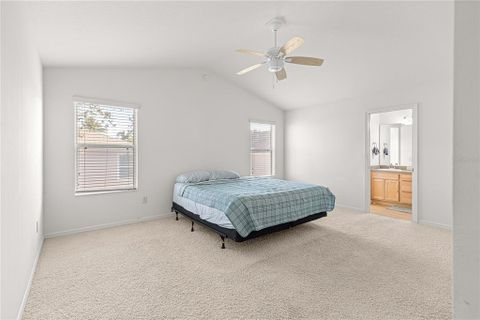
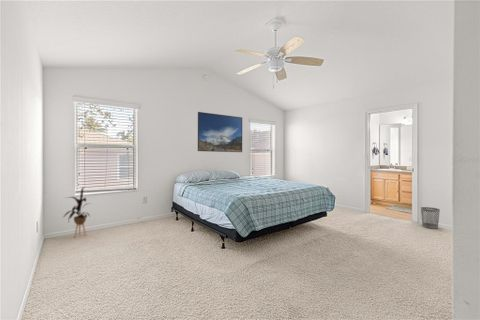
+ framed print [197,111,243,153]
+ house plant [61,186,91,238]
+ wastebasket [420,206,441,230]
